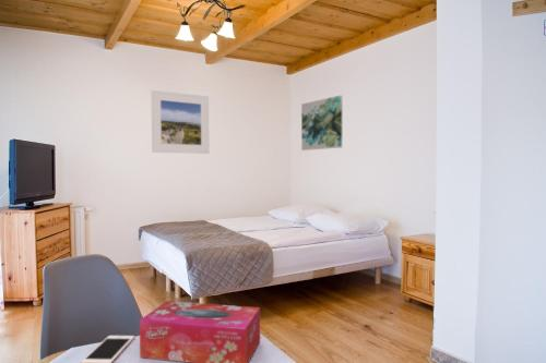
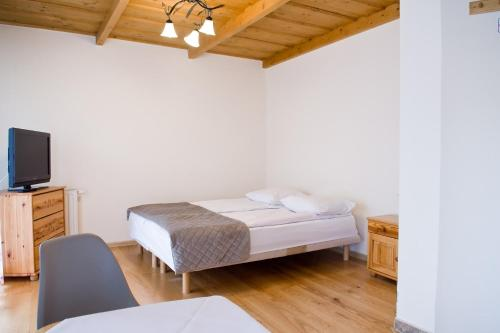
- tissue box [139,300,261,363]
- wall art [300,95,343,152]
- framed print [150,89,211,155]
- cell phone [80,335,135,363]
